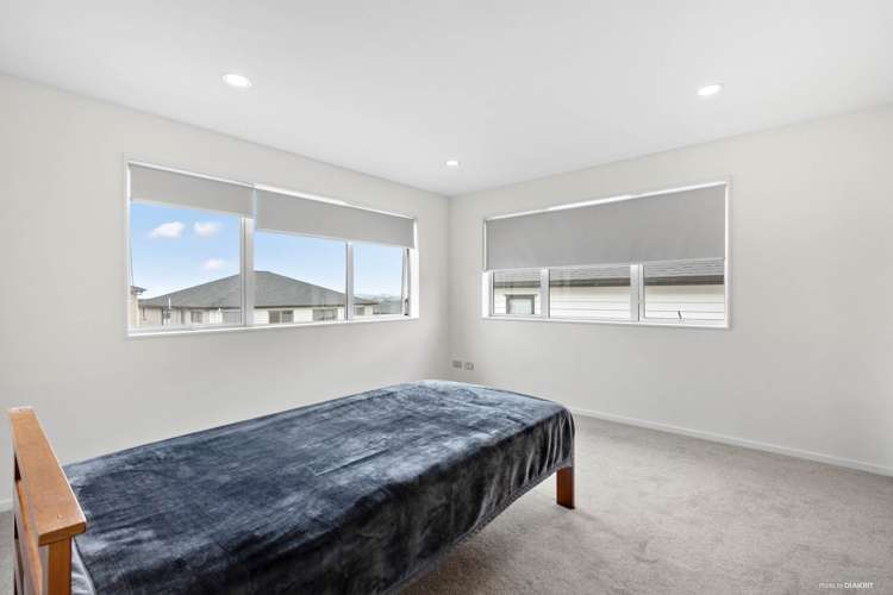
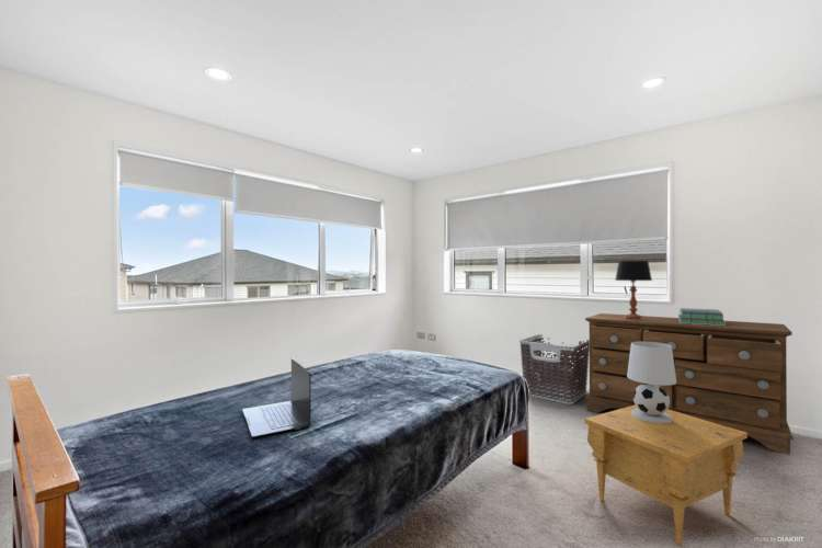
+ laptop [241,357,311,439]
+ table lamp [627,342,676,423]
+ nightstand [584,404,749,547]
+ table lamp [614,260,653,320]
+ clothes hamper [518,333,590,406]
+ dresser [584,312,795,456]
+ stack of books [677,307,726,326]
